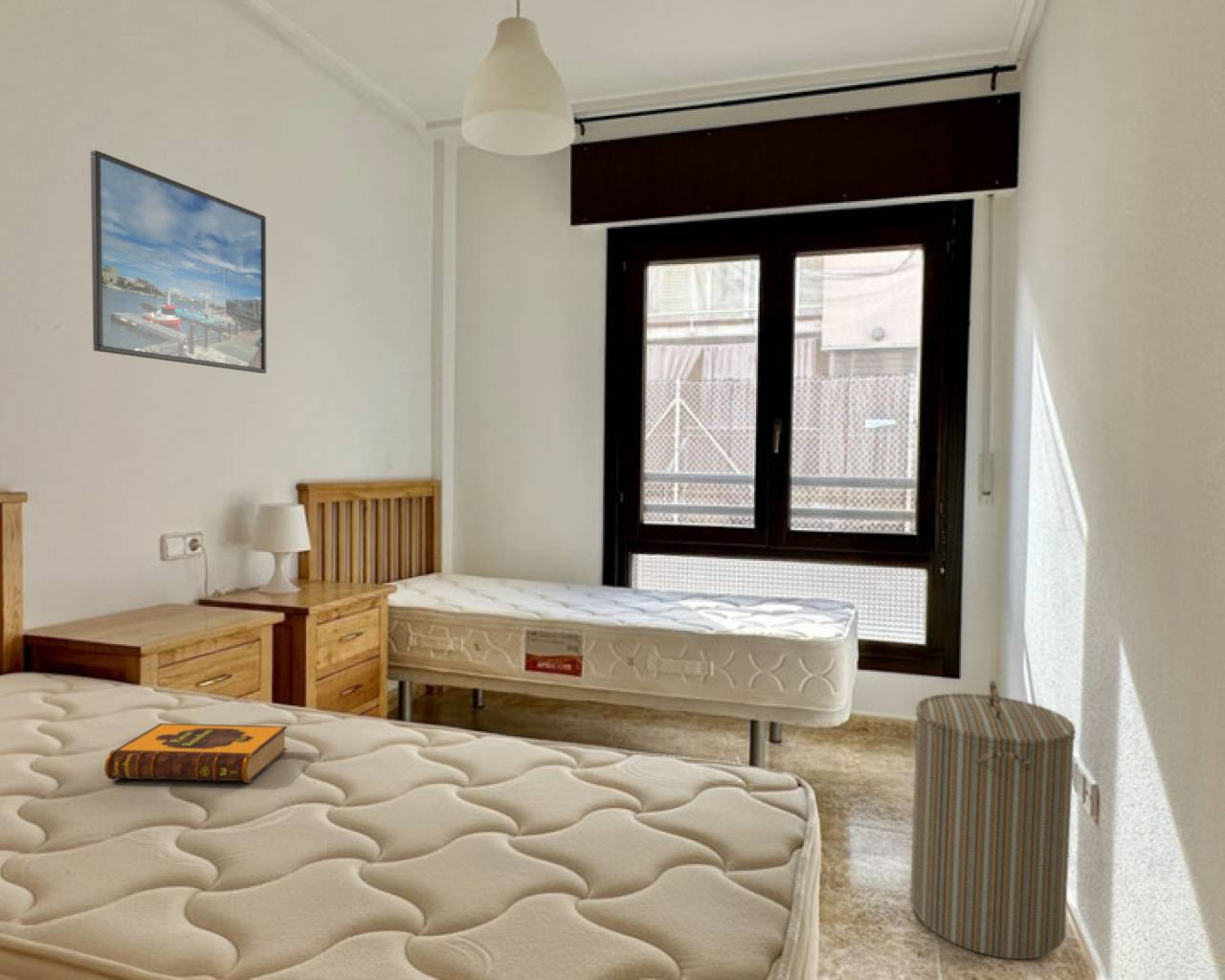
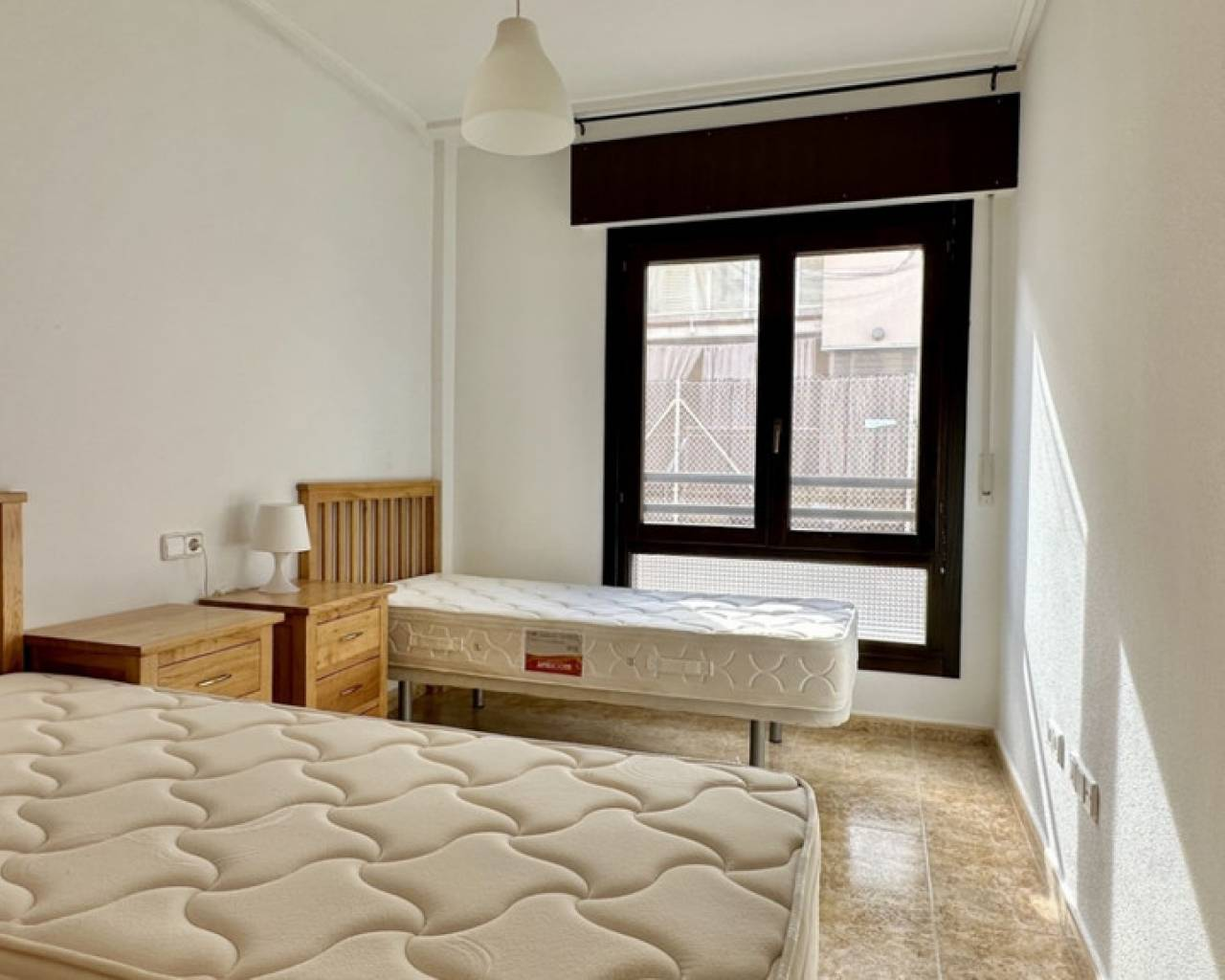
- hardback book [103,723,288,784]
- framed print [90,149,267,374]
- laundry hamper [909,679,1077,960]
